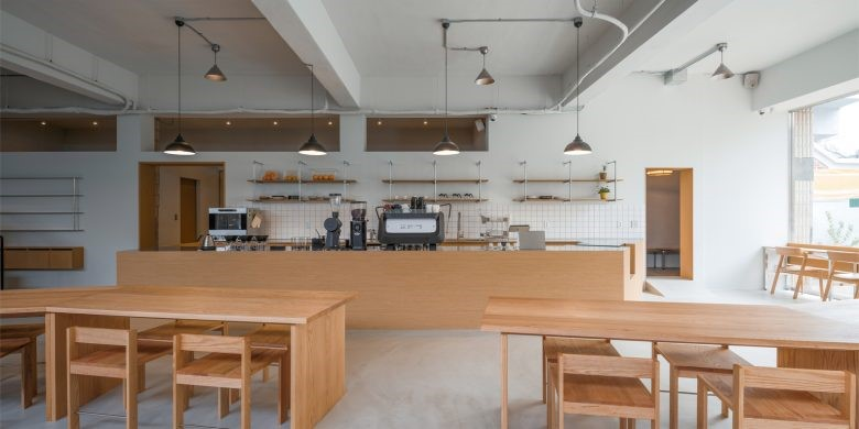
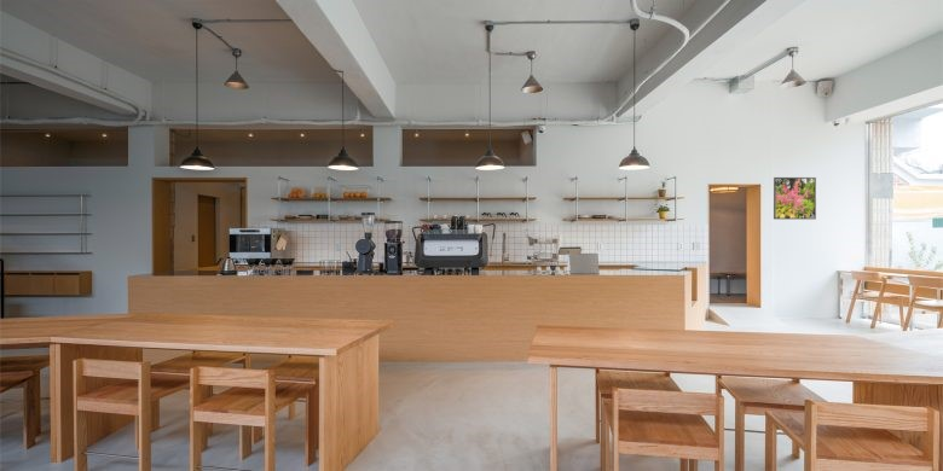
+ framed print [773,176,817,221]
